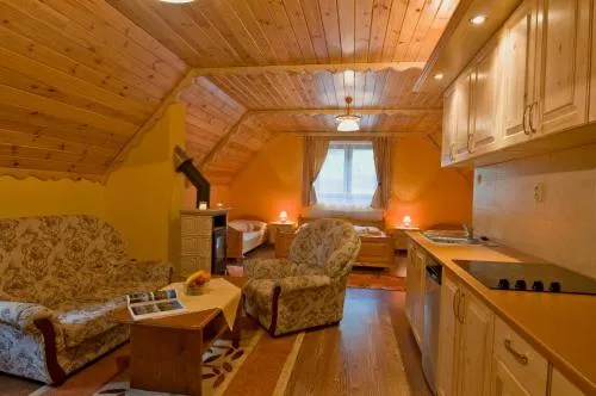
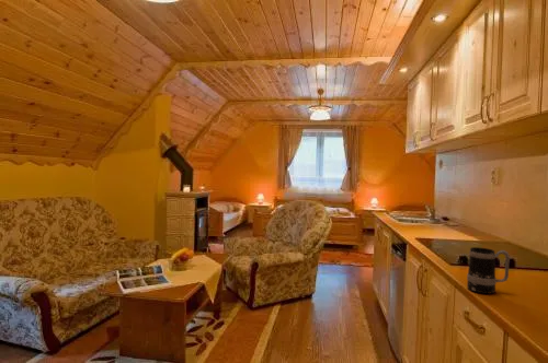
+ mug [466,246,511,295]
